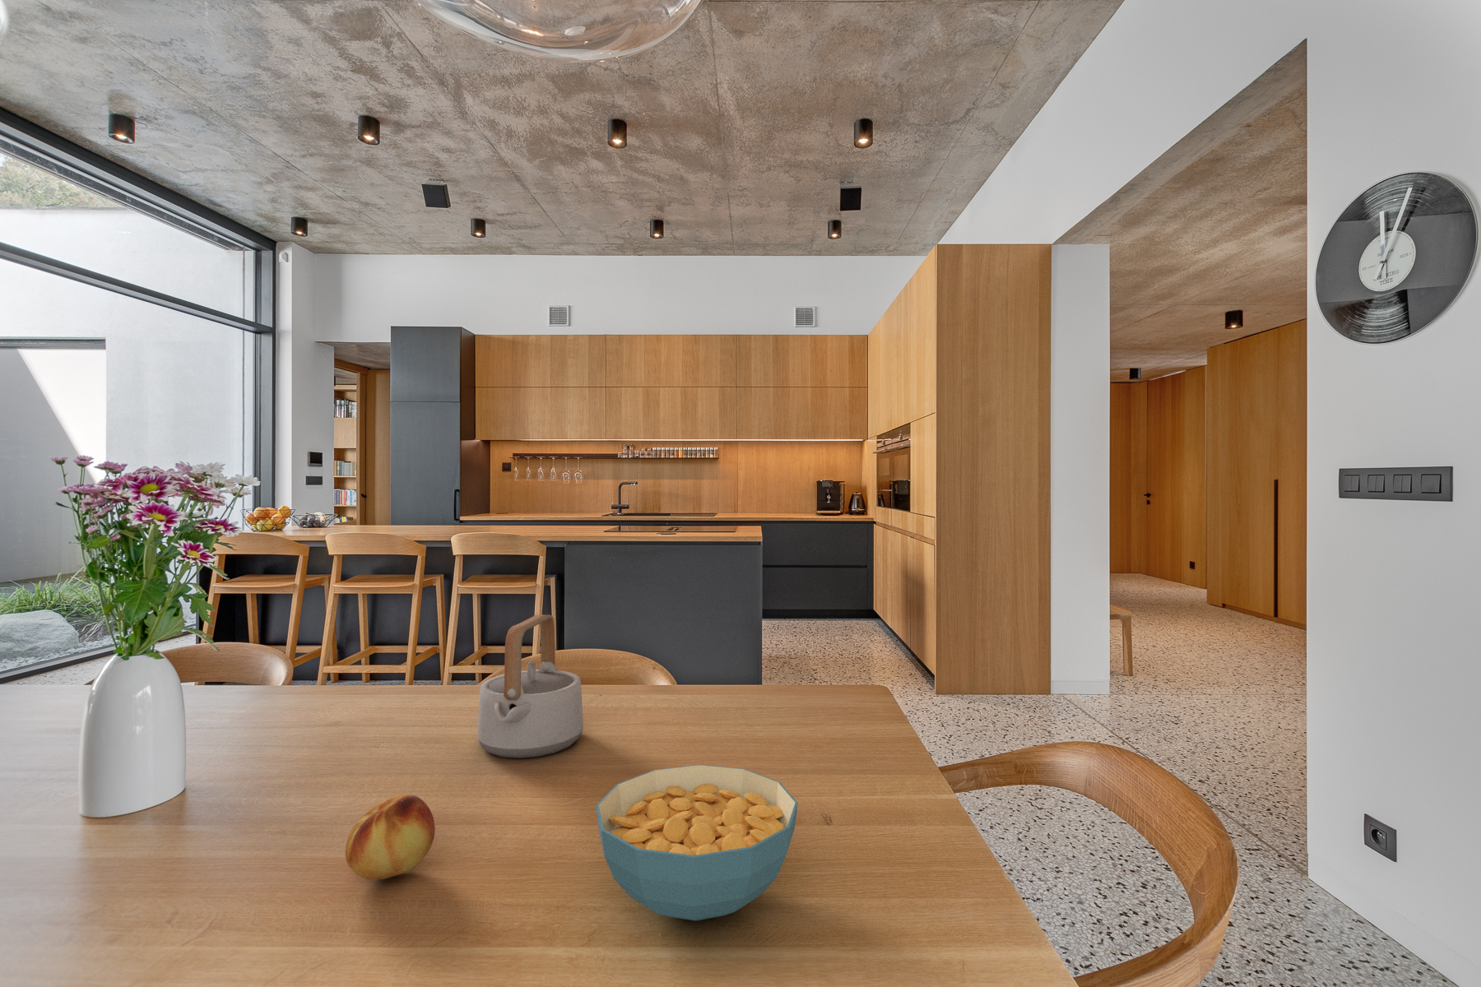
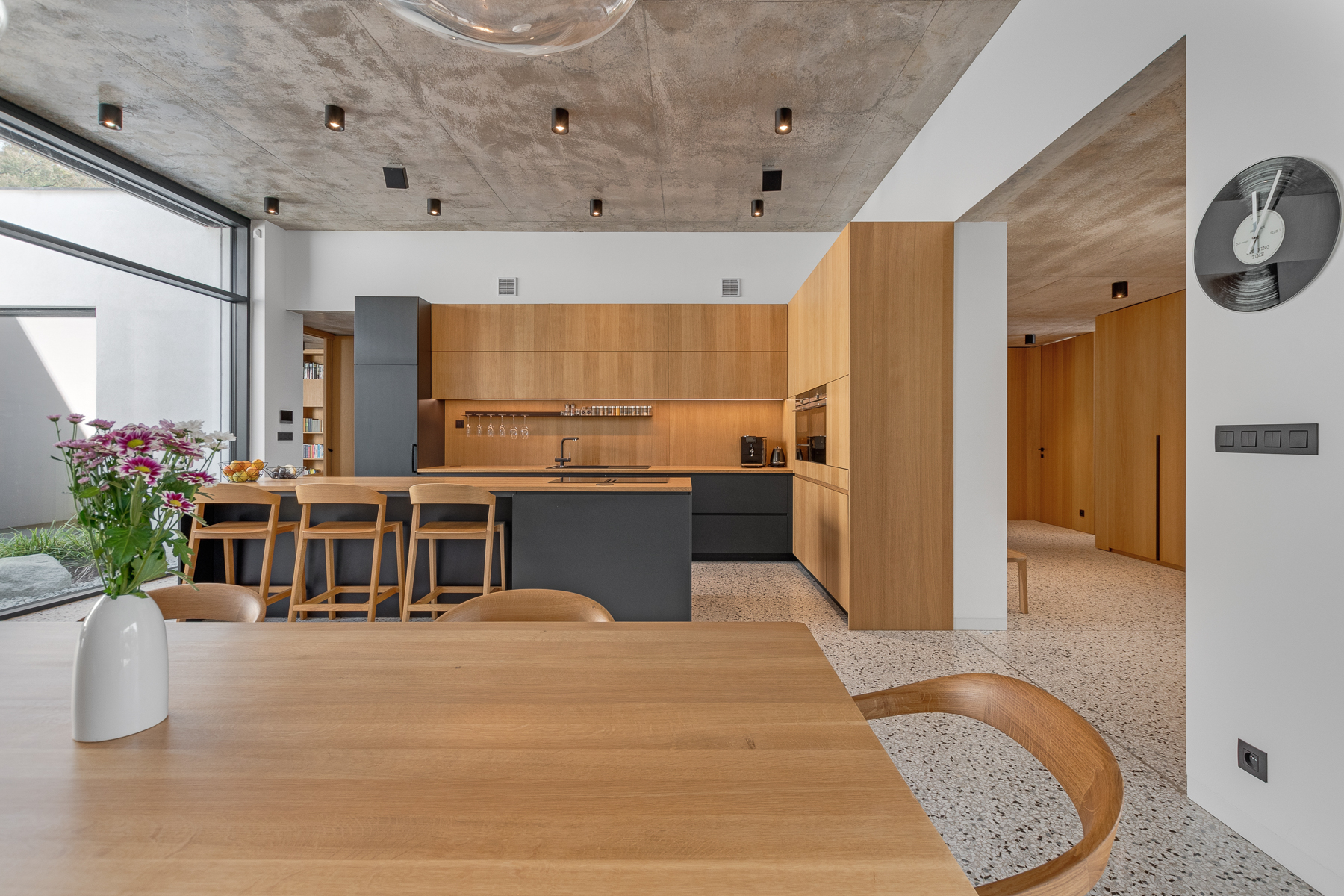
- cereal bowl [595,764,799,922]
- fruit [345,794,436,880]
- teapot [476,614,584,759]
